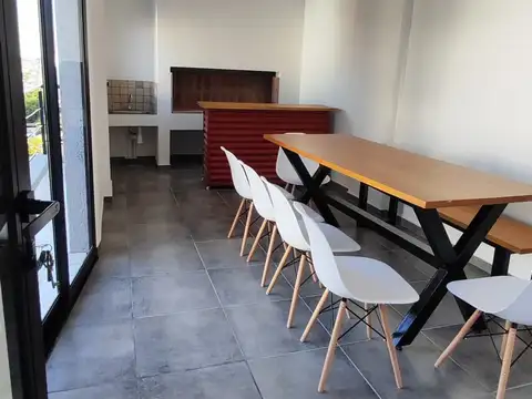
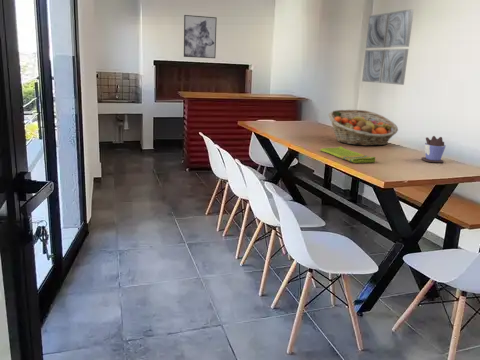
+ wall art [183,14,218,59]
+ wall art [361,8,415,86]
+ fruit basket [328,109,399,147]
+ cup [420,135,447,164]
+ dish towel [319,145,377,164]
